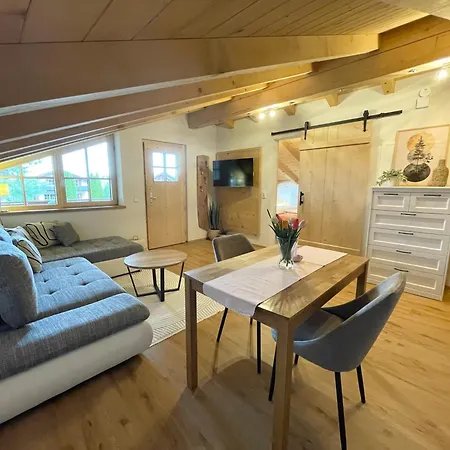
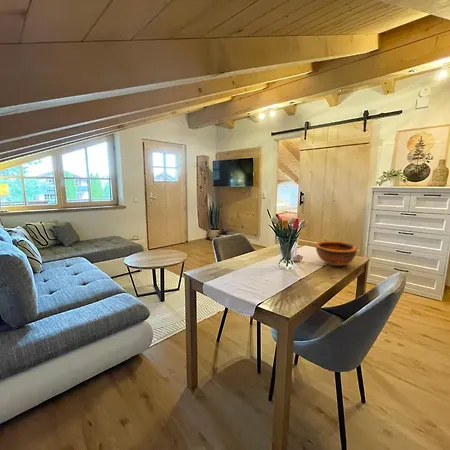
+ bowl [314,240,359,267]
